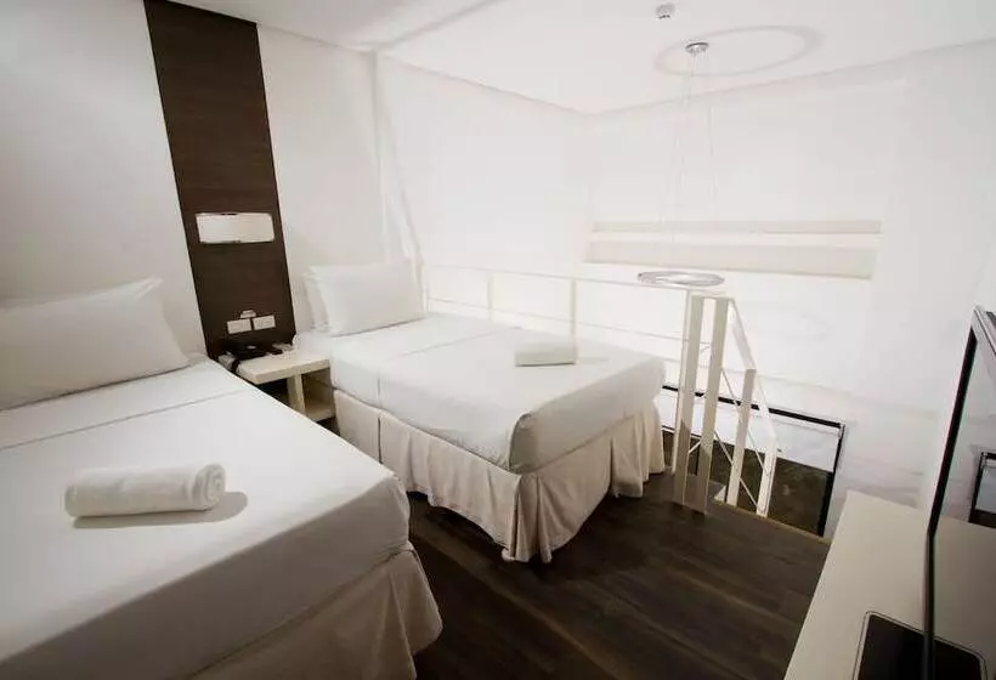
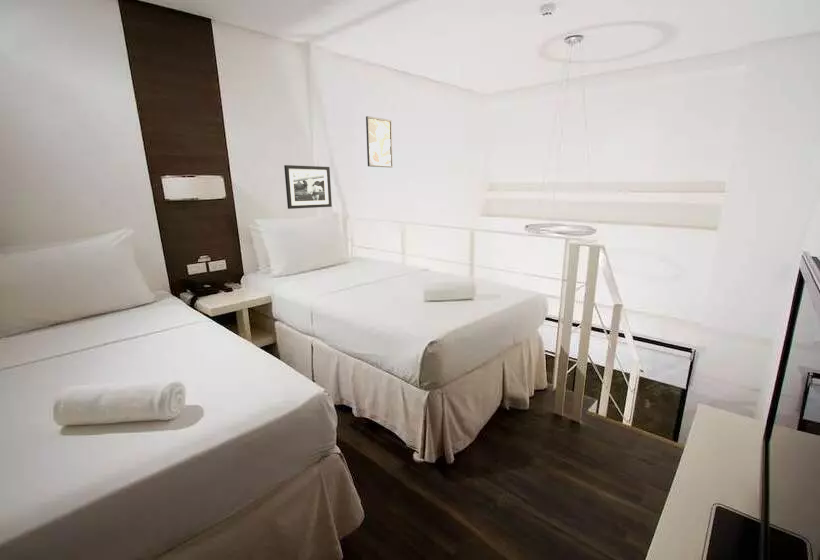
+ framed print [365,115,394,168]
+ picture frame [283,164,333,210]
